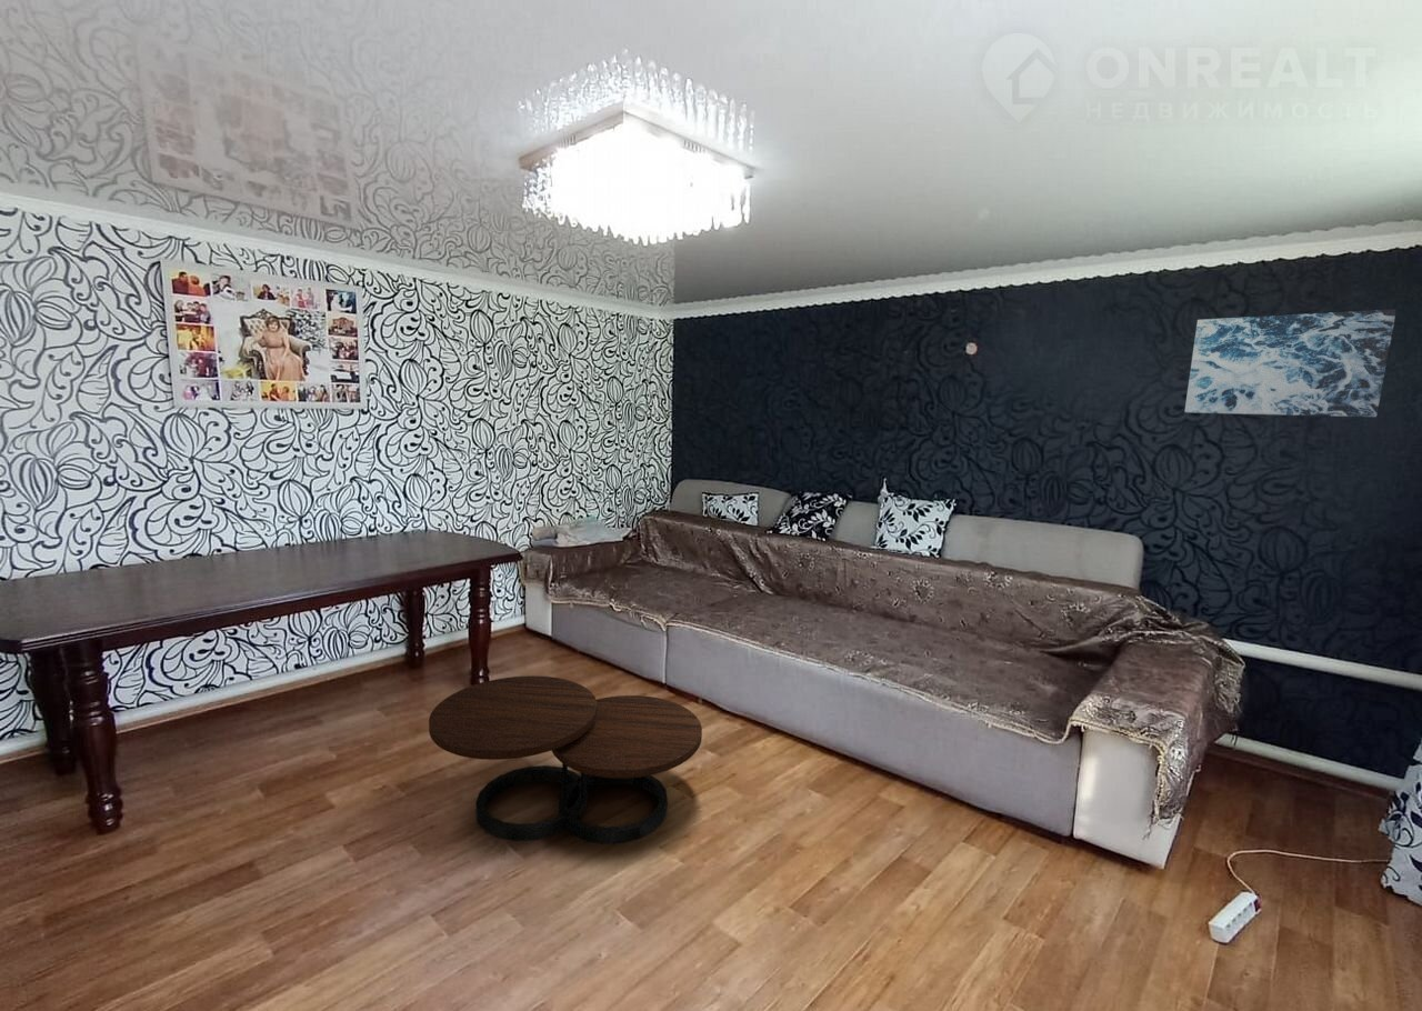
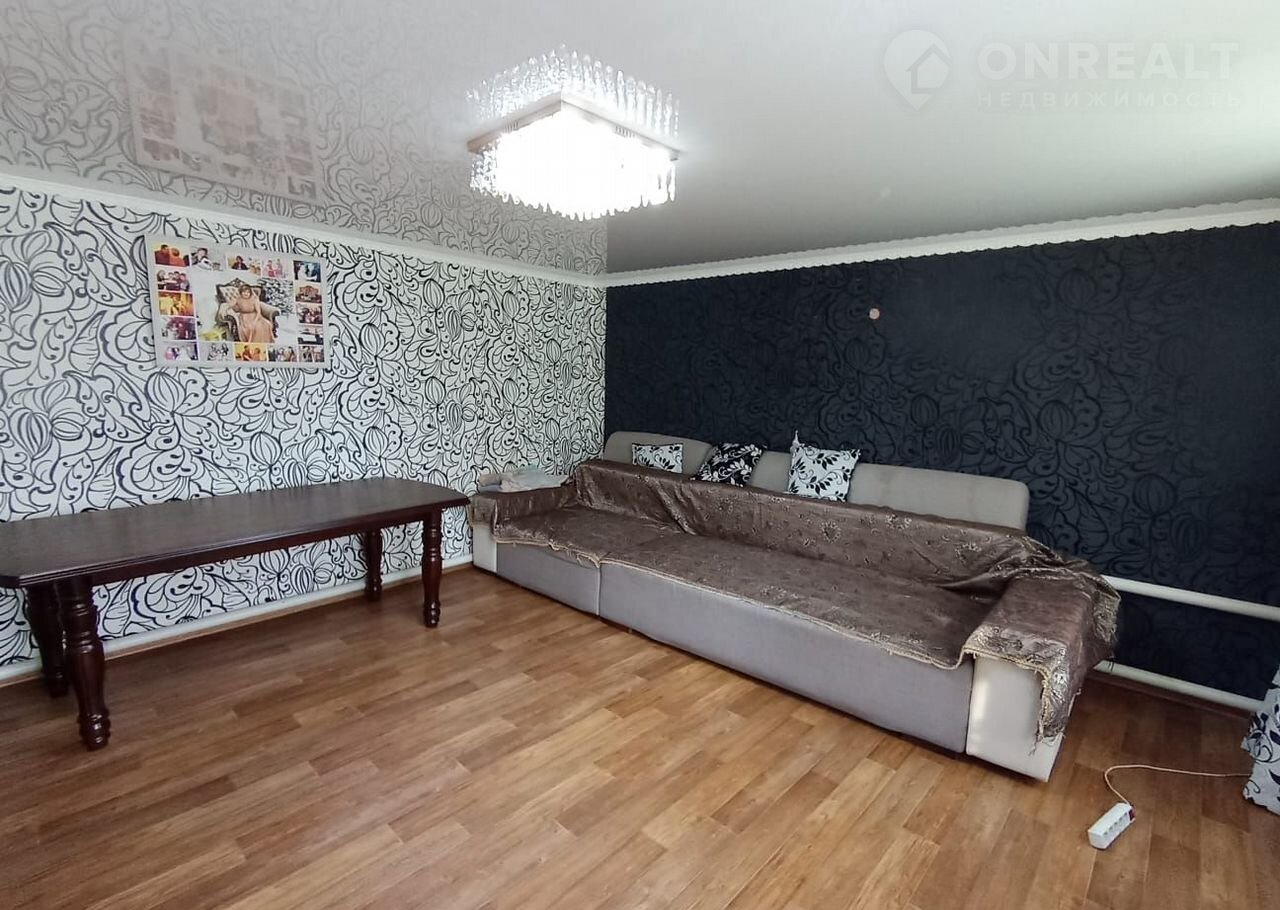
- wall art [1184,308,1398,418]
- coffee table [428,674,703,845]
